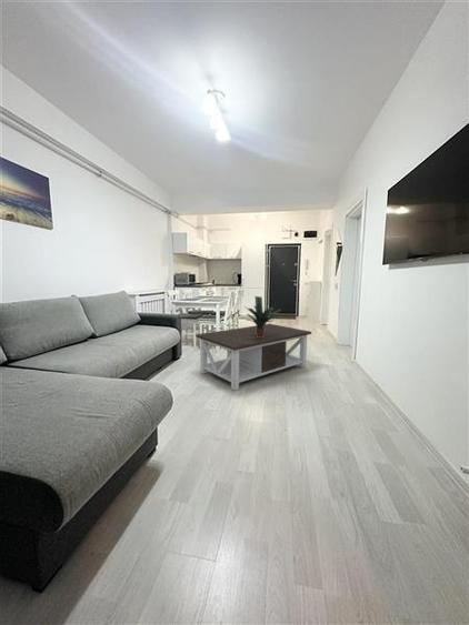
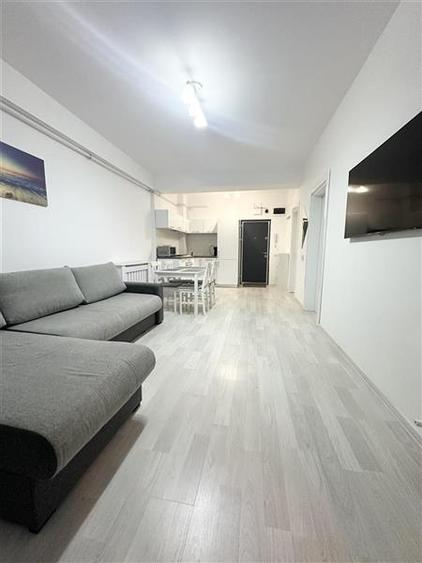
- potted plant [243,295,282,337]
- coffee table [194,323,312,392]
